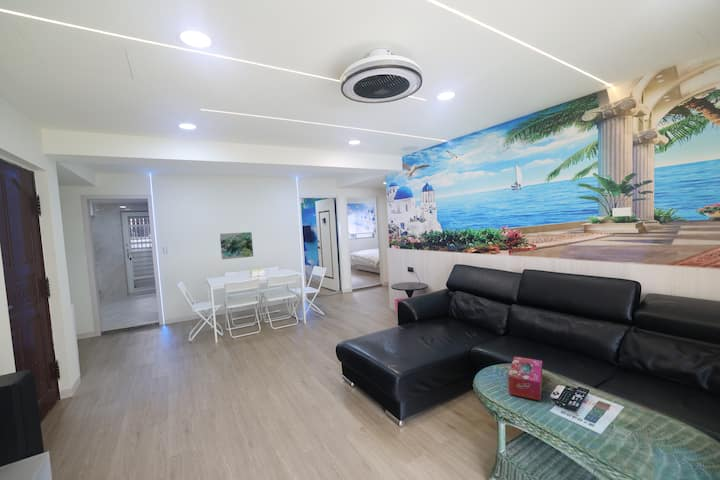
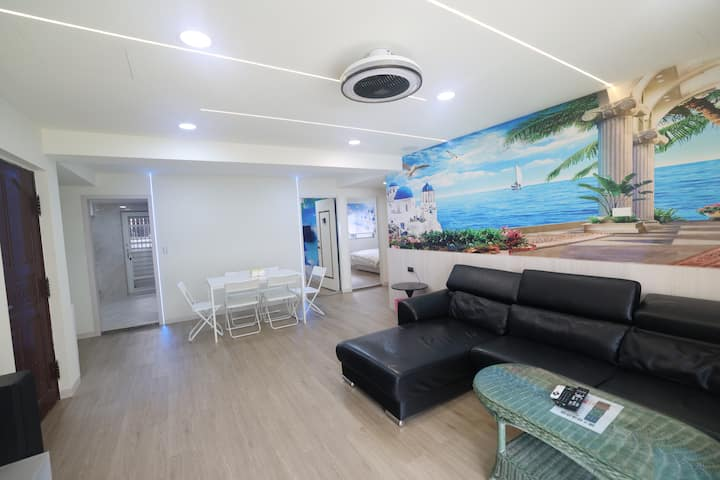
- wall art [219,231,254,261]
- tissue box [507,355,543,402]
